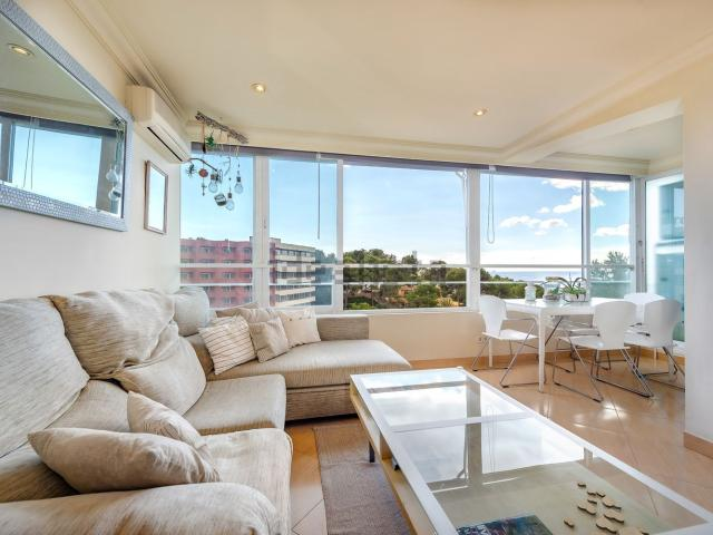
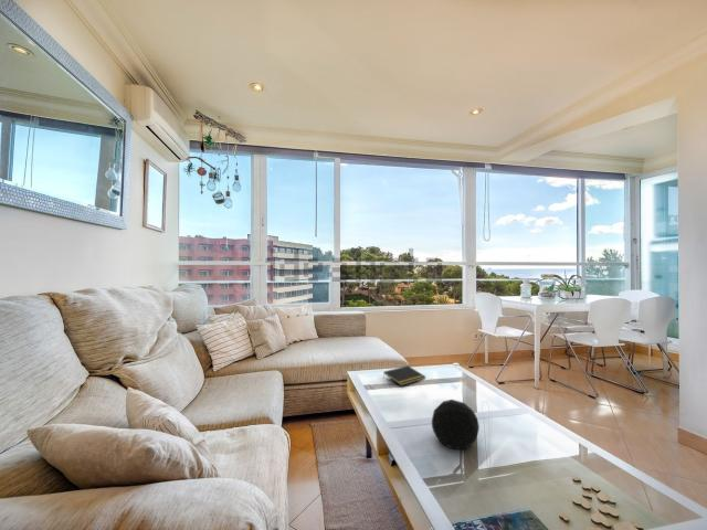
+ decorative orb [431,399,481,451]
+ notepad [382,364,426,386]
